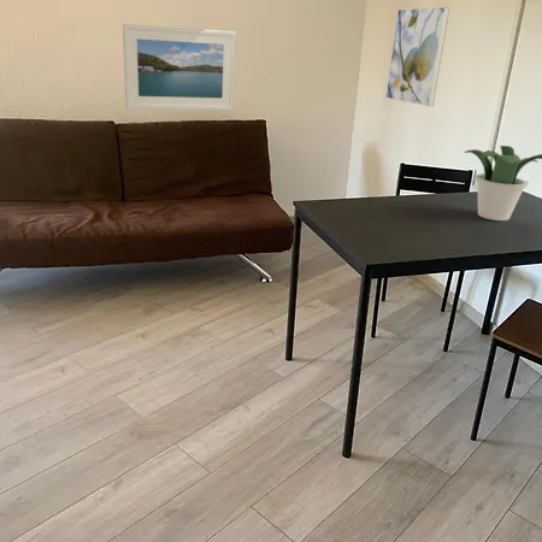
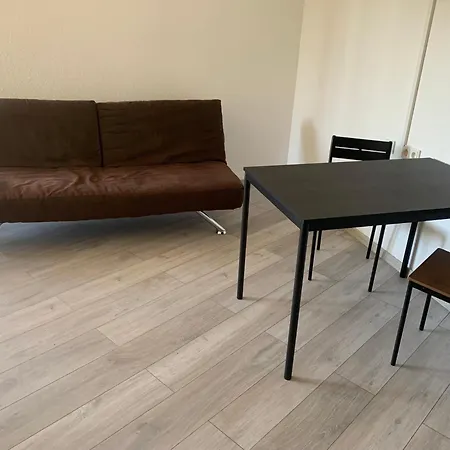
- potted plant [463,145,542,222]
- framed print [122,23,237,112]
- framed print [385,6,450,107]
